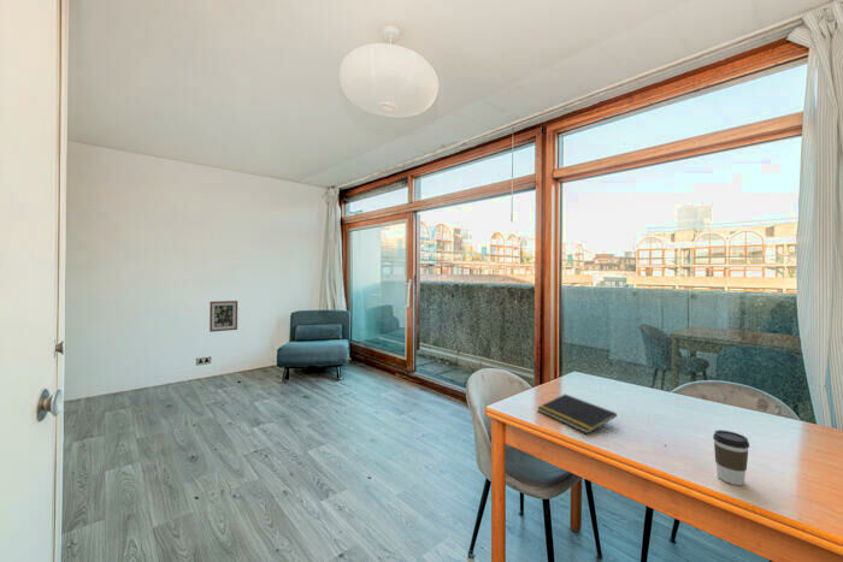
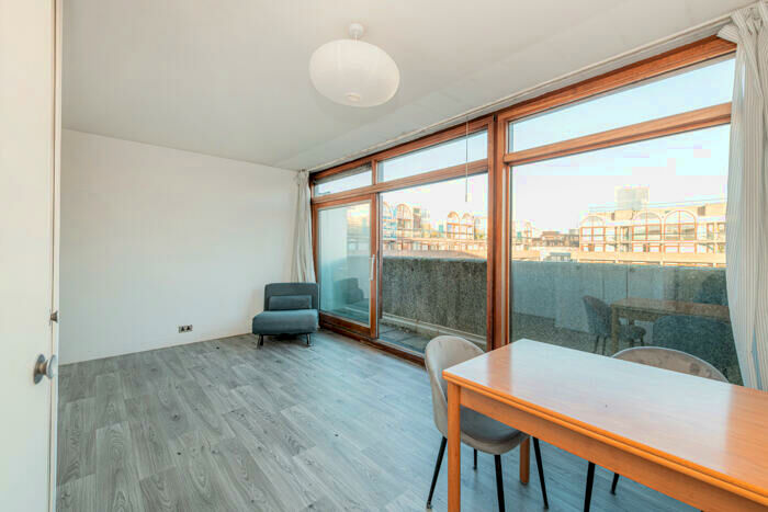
- wall art [208,300,238,333]
- notepad [536,394,618,434]
- coffee cup [712,428,750,486]
